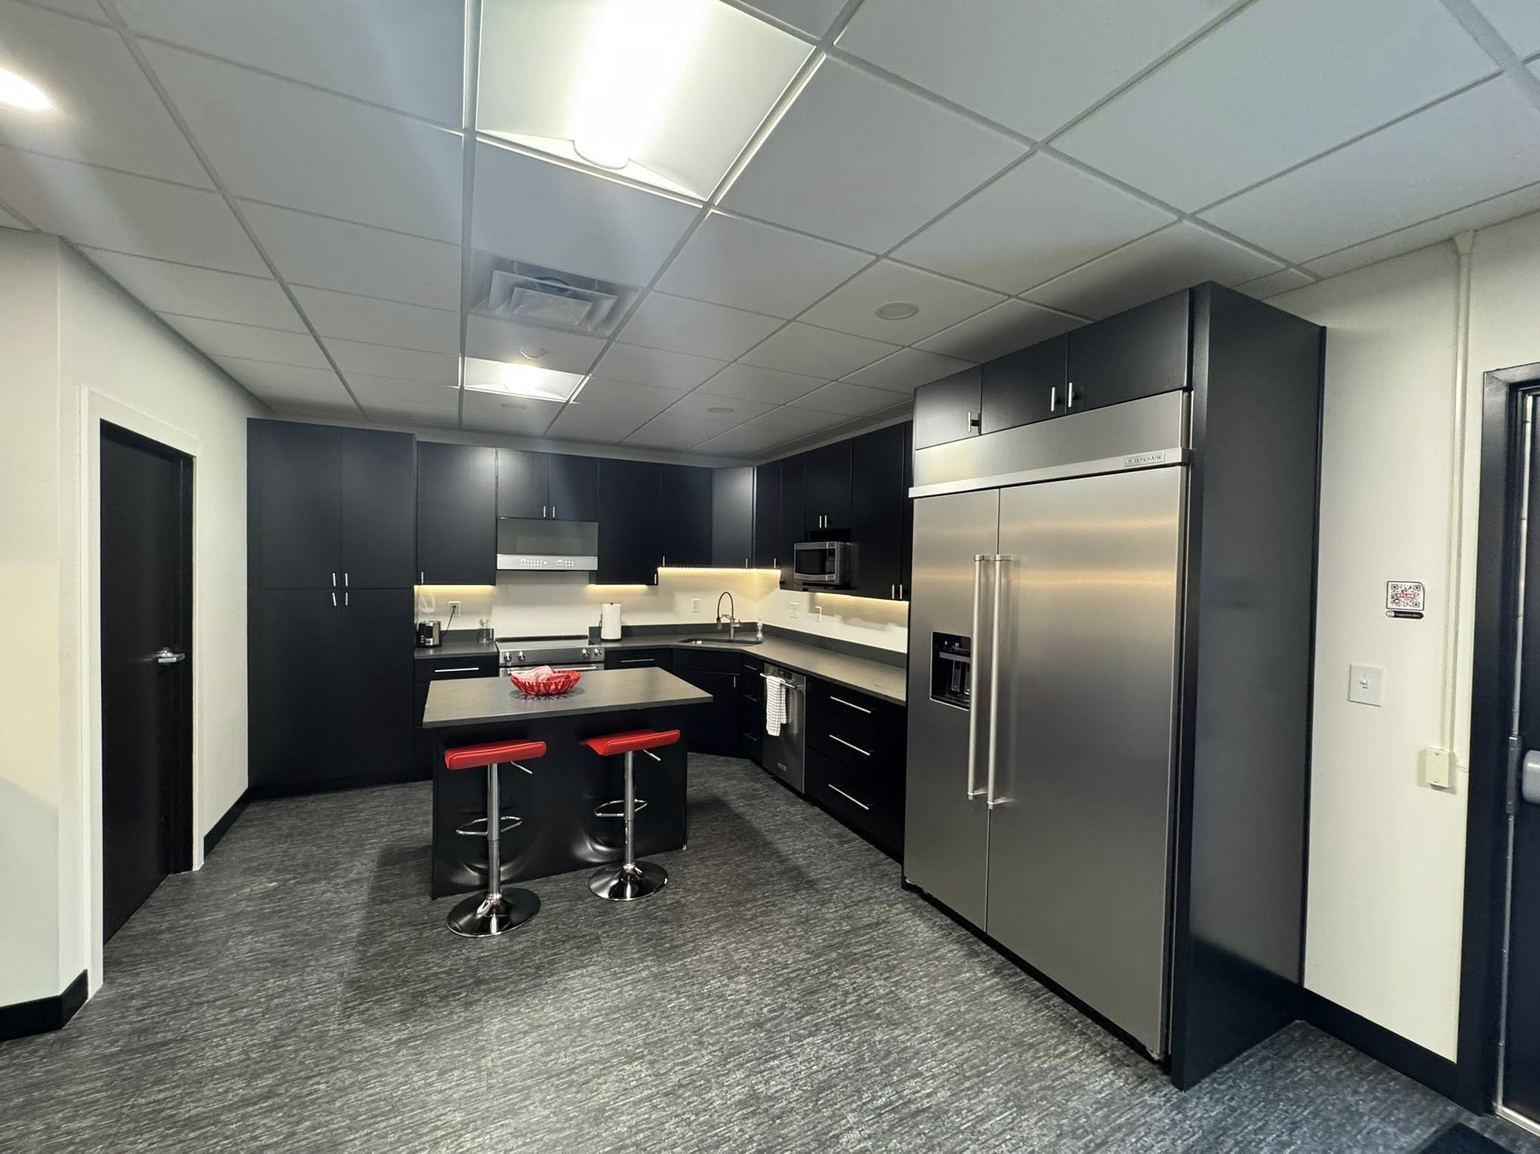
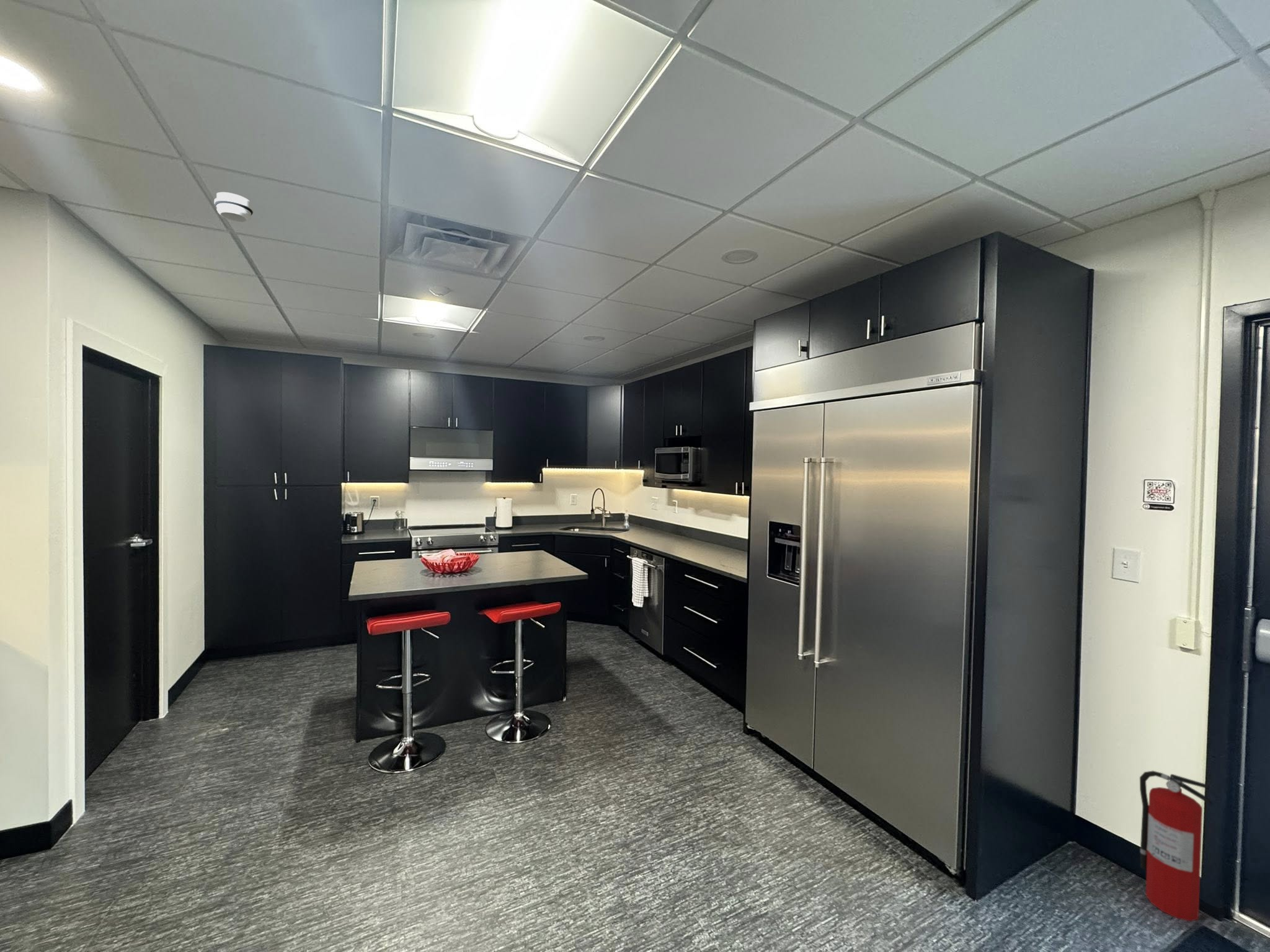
+ smoke detector [213,192,254,223]
+ fire extinguisher [1139,770,1213,922]
